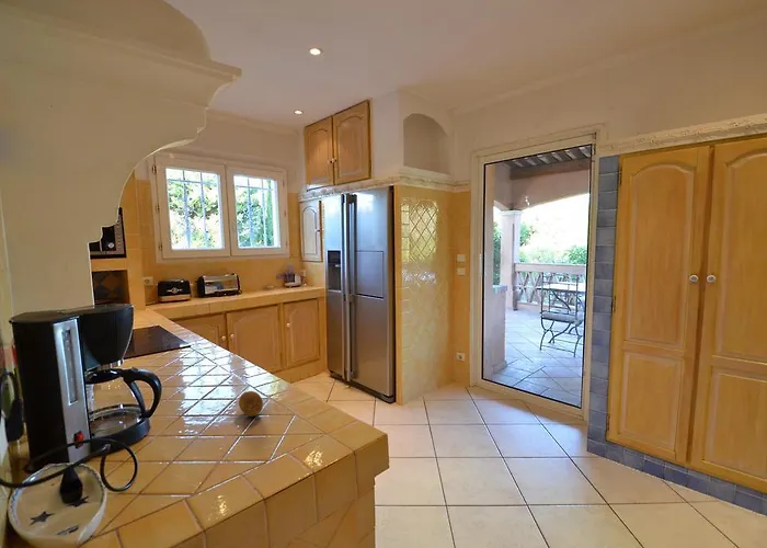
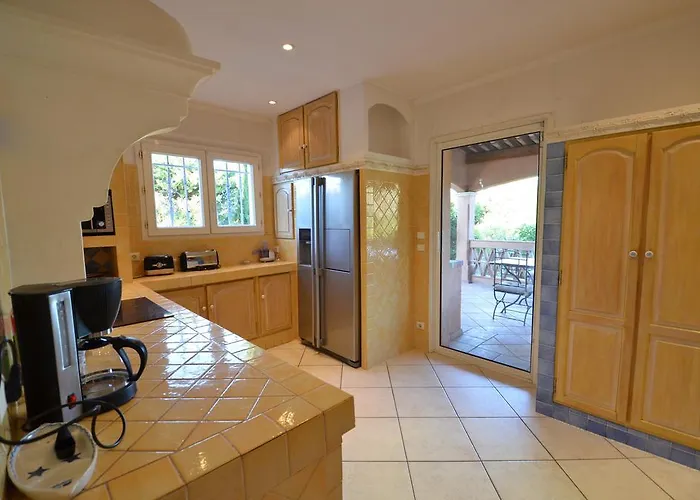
- fruit [238,390,264,418]
